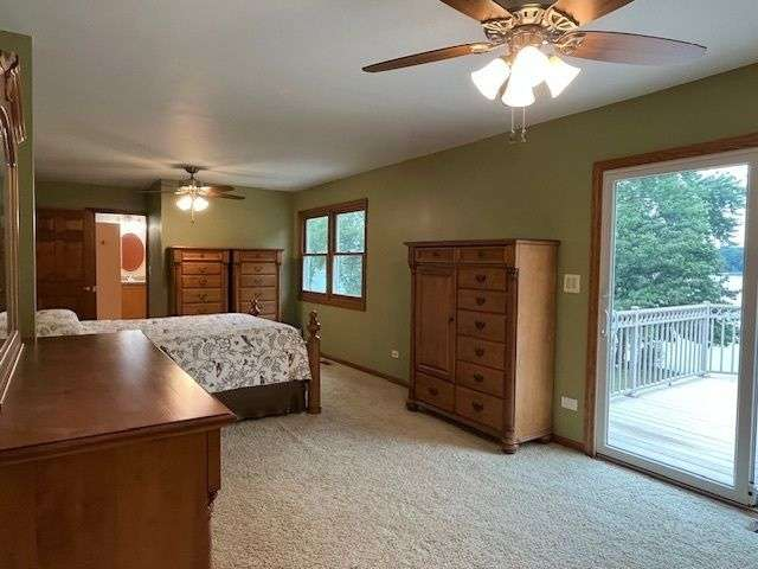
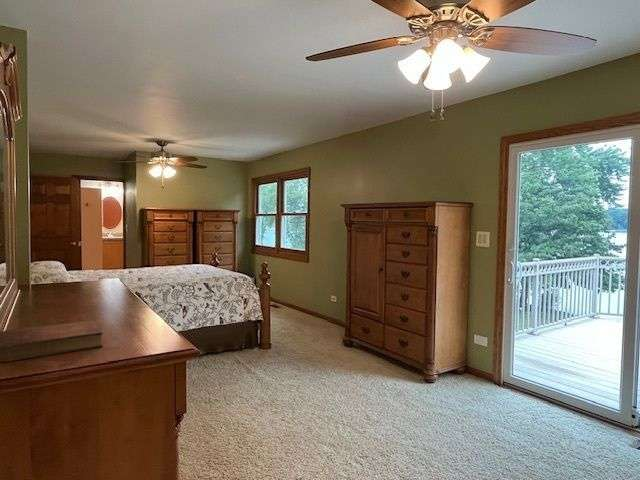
+ bible [0,320,104,364]
